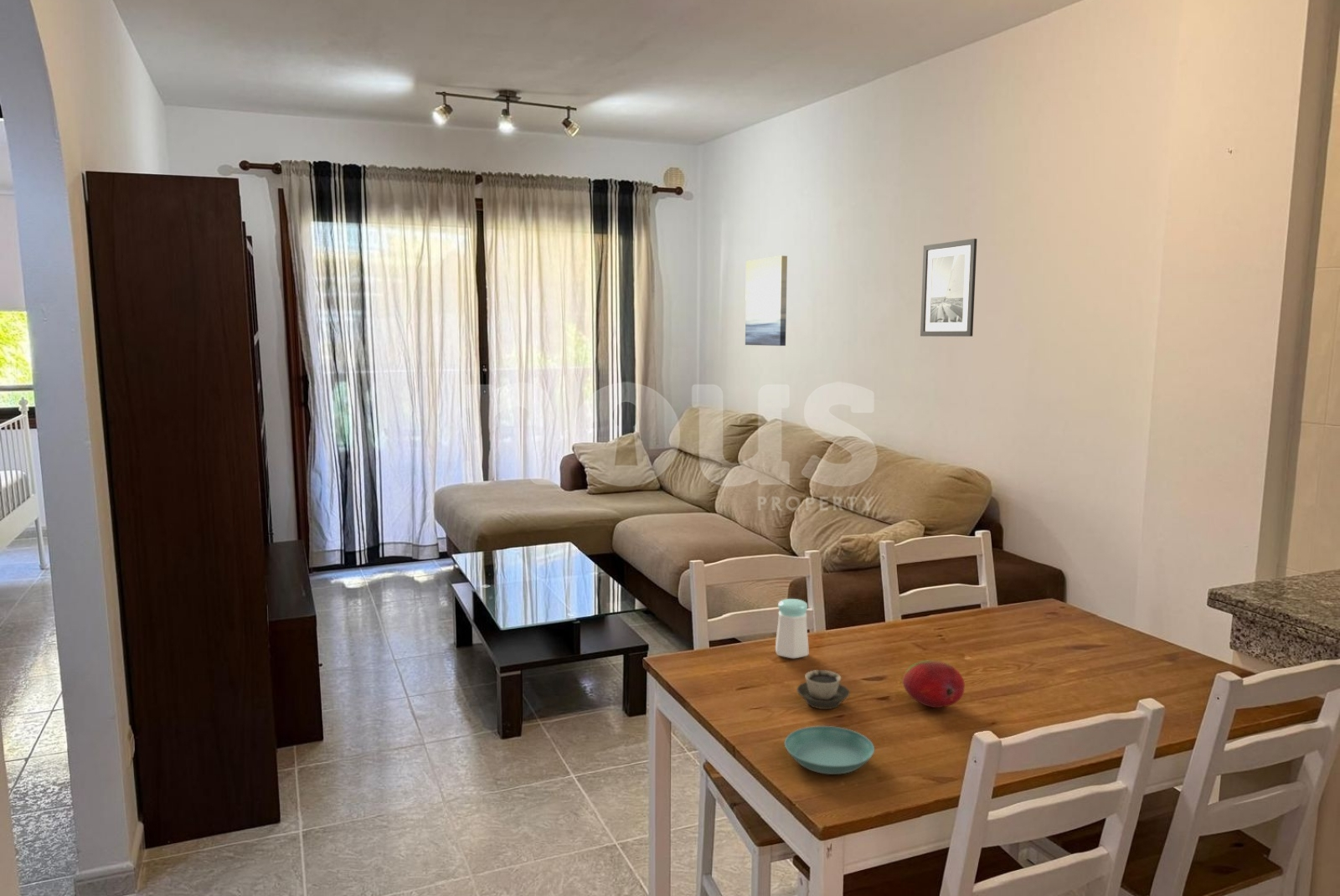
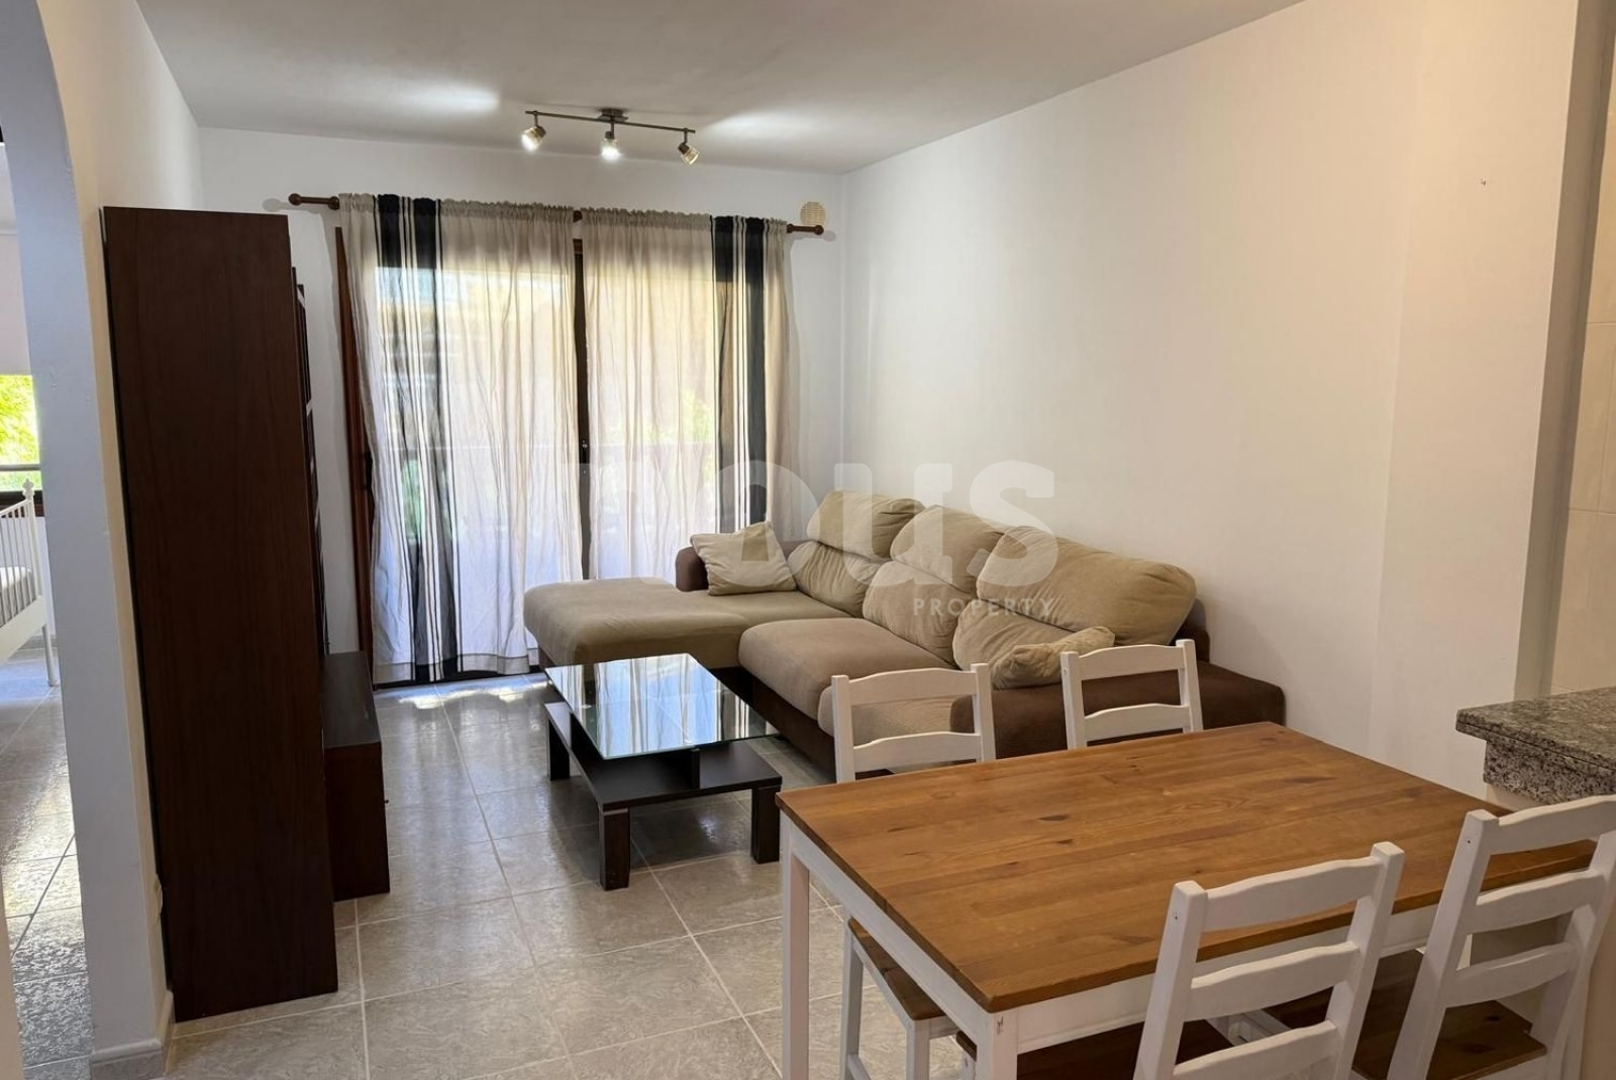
- salt shaker [775,598,809,659]
- fruit [902,660,966,708]
- wall art [920,238,977,337]
- saucer [784,725,875,775]
- wall art [745,255,788,347]
- cup [796,669,851,710]
